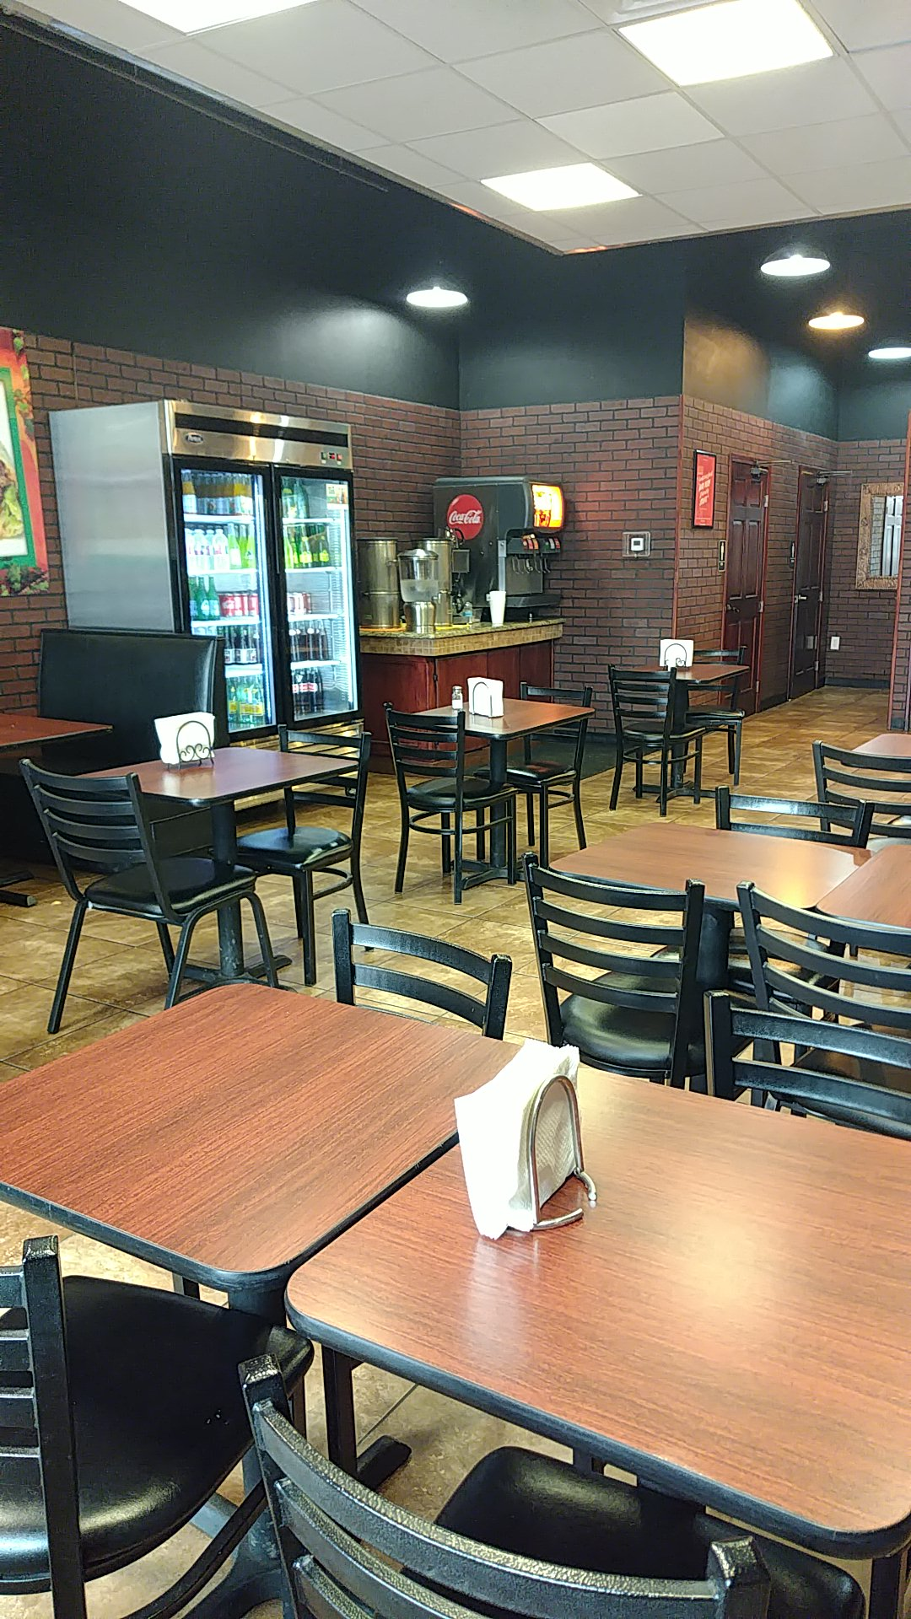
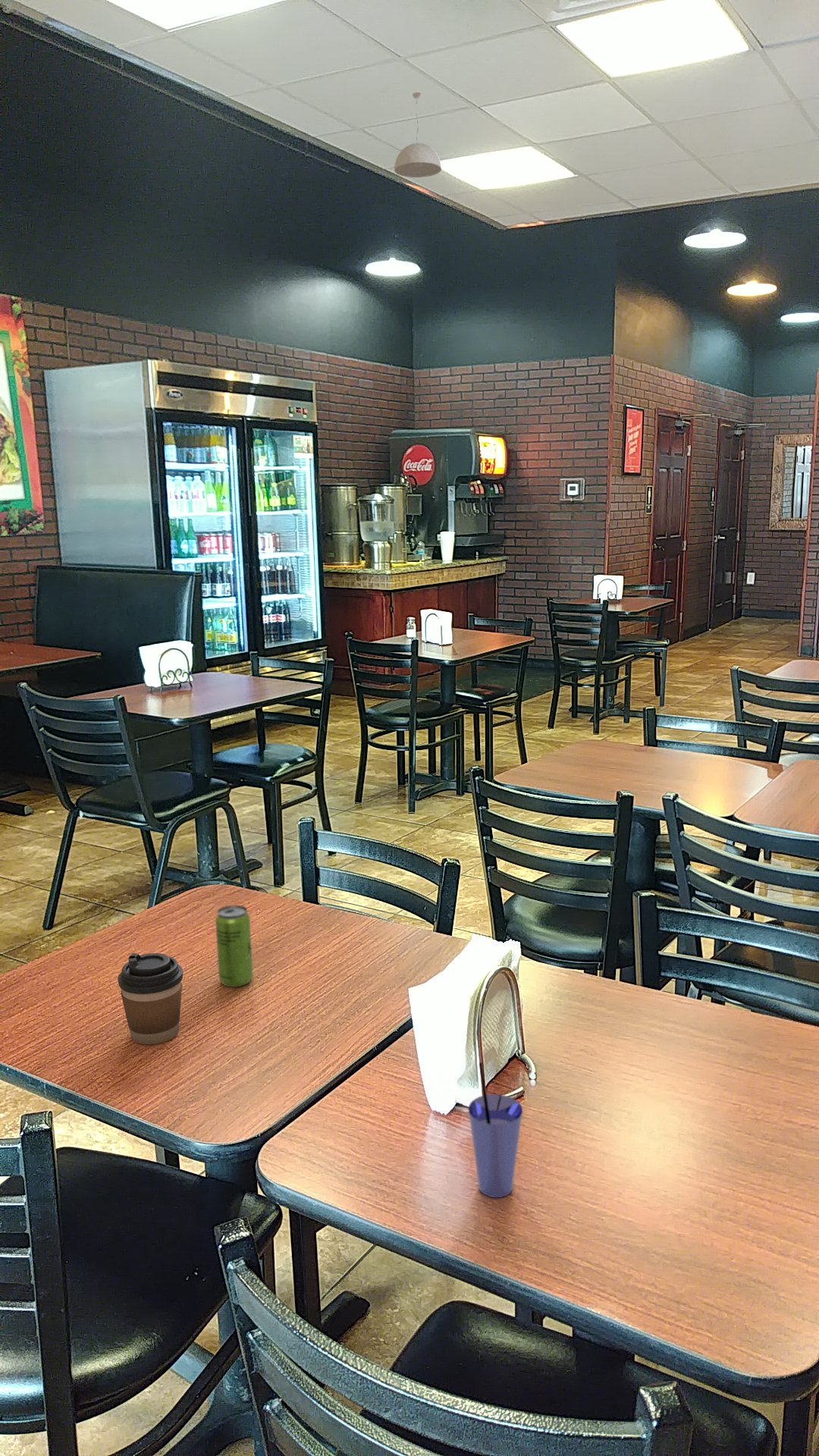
+ beverage can [215,905,254,988]
+ straw [468,1062,523,1198]
+ coffee cup [117,952,184,1045]
+ pendant light [394,92,442,178]
